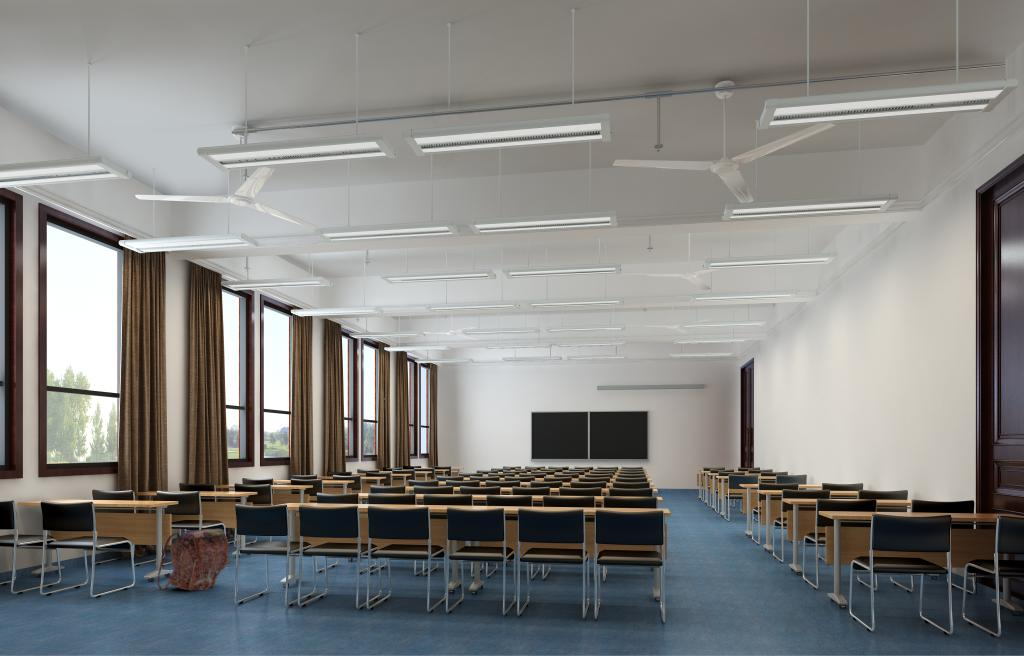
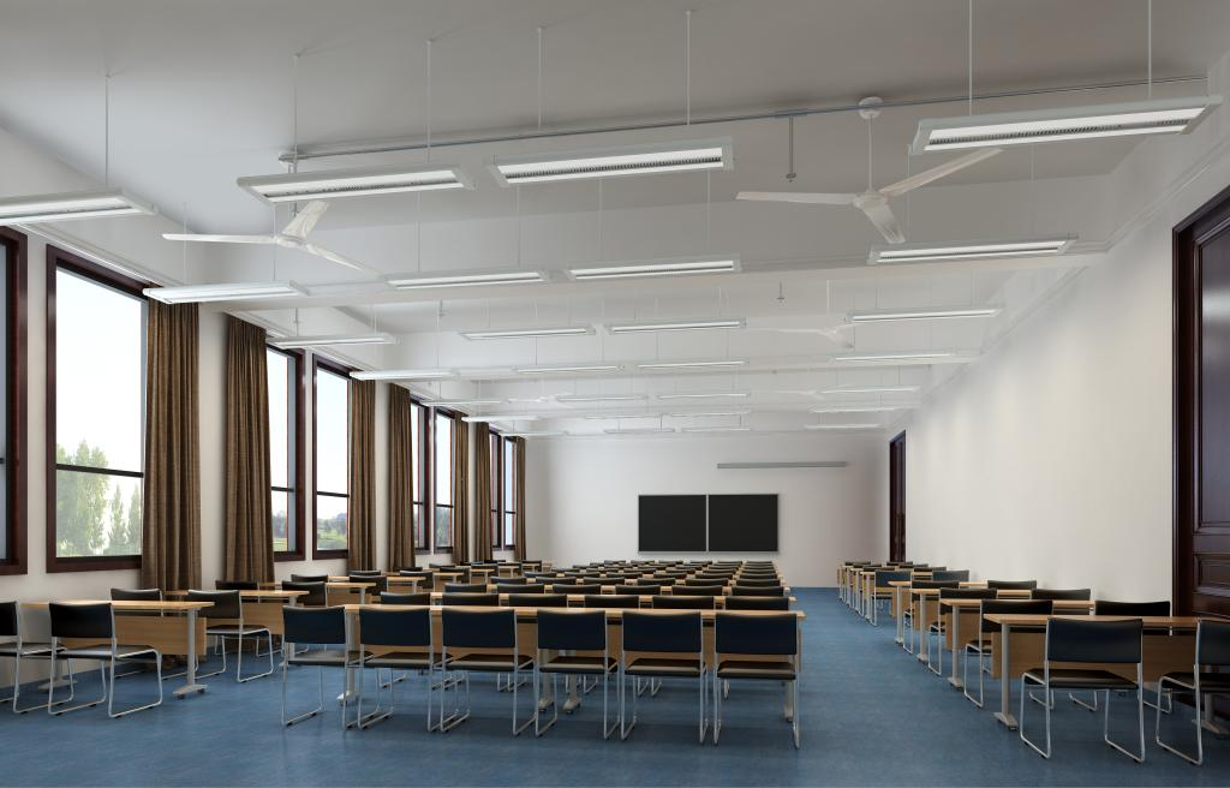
- backpack [156,528,229,591]
